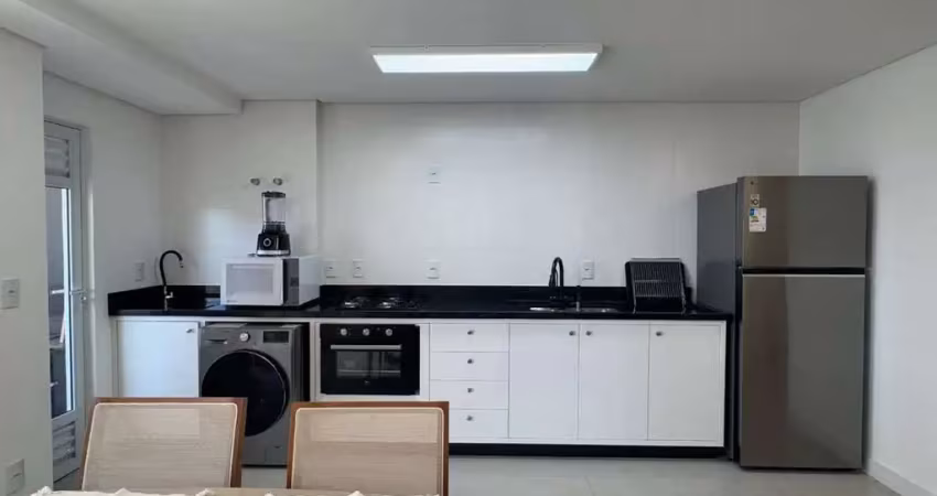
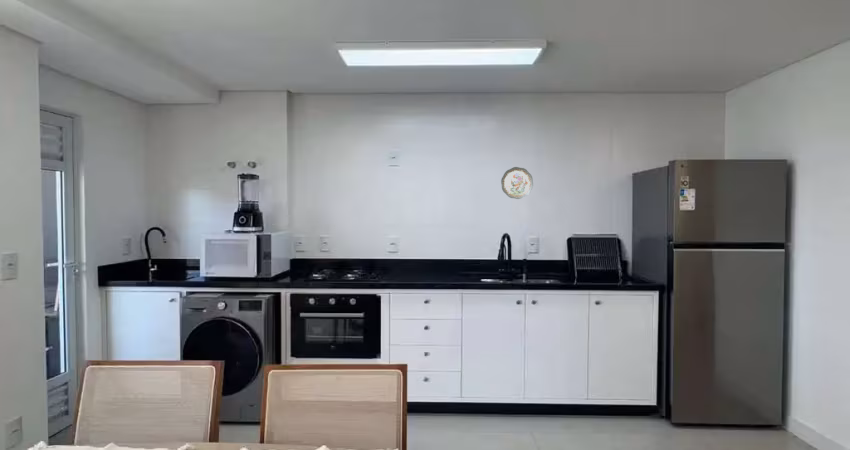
+ decorative plate [500,166,534,200]
